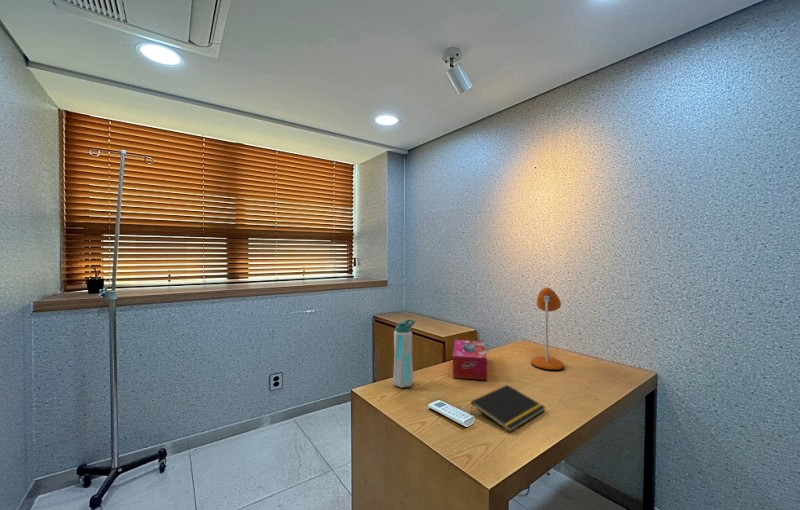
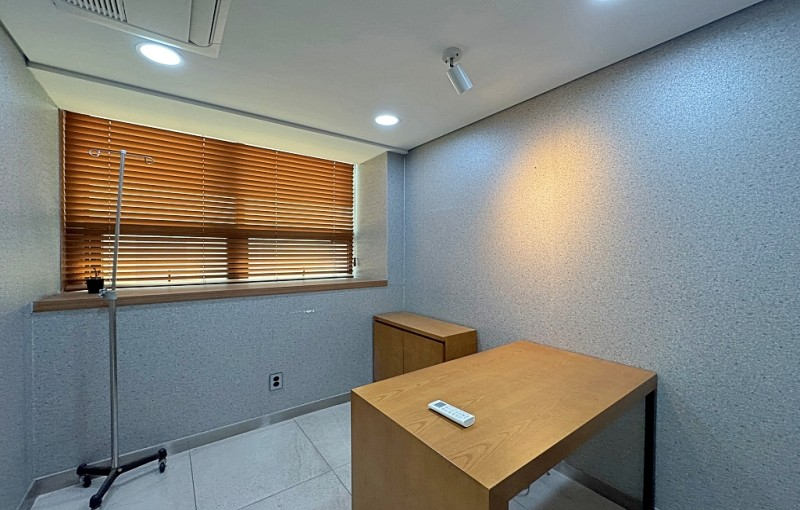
- notepad [469,384,546,433]
- water bottle [392,318,416,389]
- tissue box [452,339,488,381]
- desk lamp [530,287,565,372]
